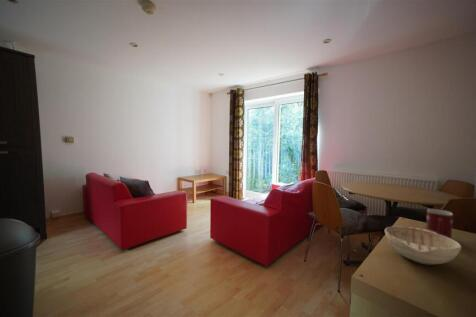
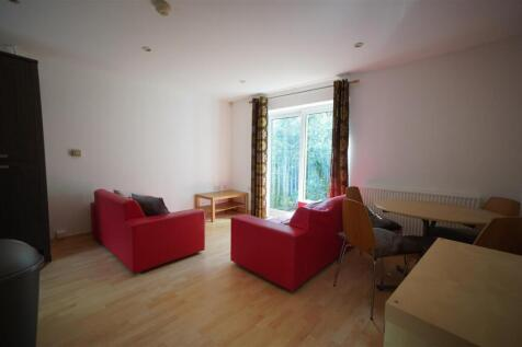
- mug [425,208,454,239]
- decorative bowl [384,225,462,265]
